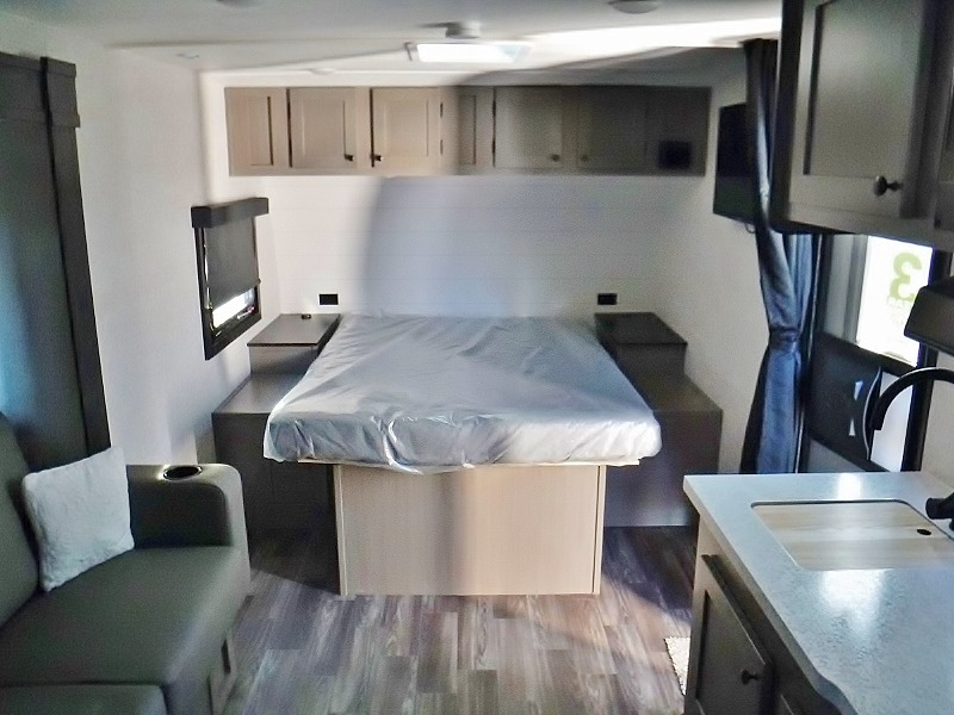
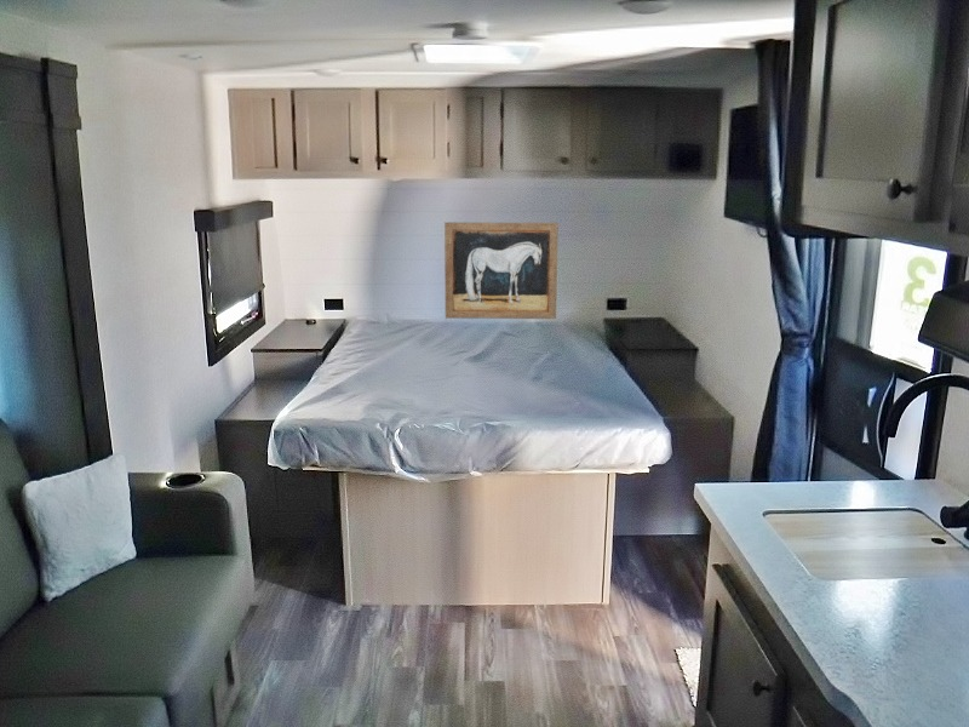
+ wall art [443,222,560,320]
